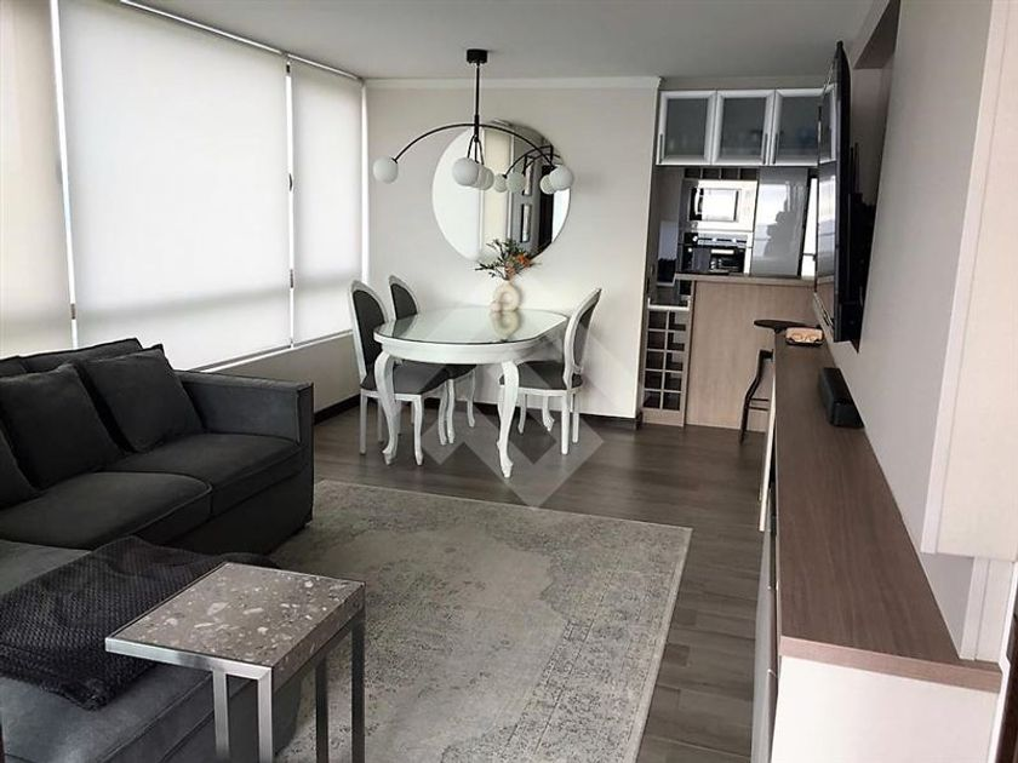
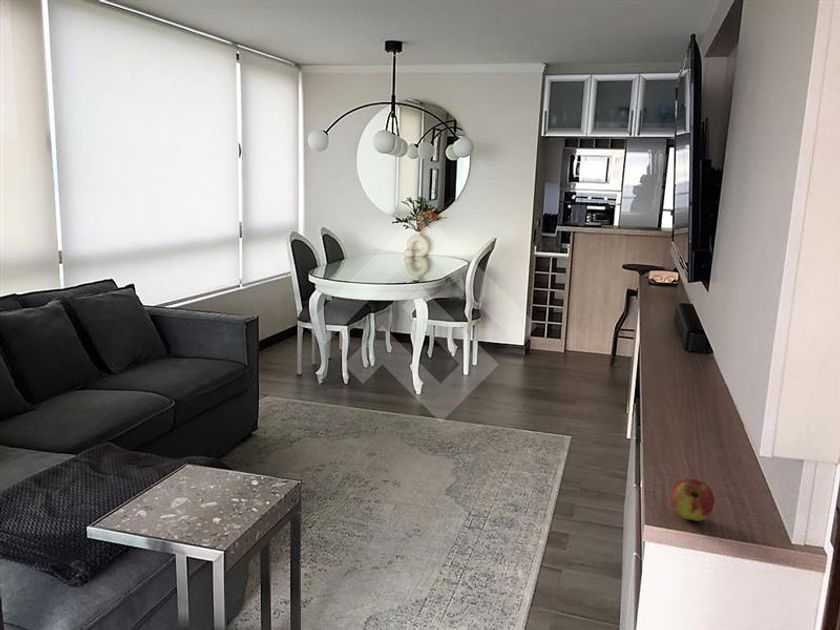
+ apple [669,477,716,522]
